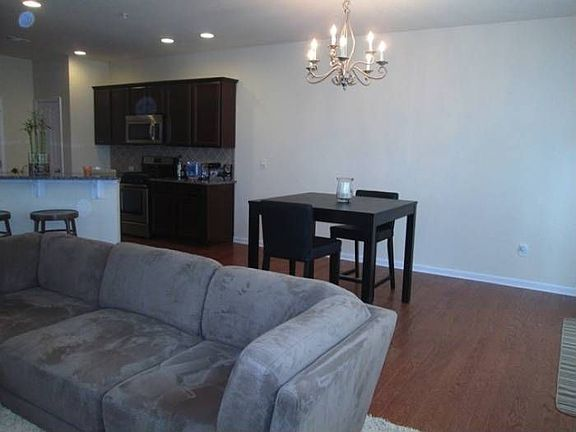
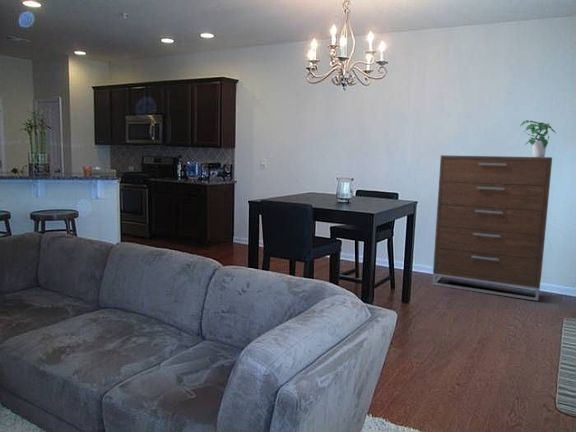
+ potted plant [519,119,557,157]
+ dresser [432,154,553,302]
